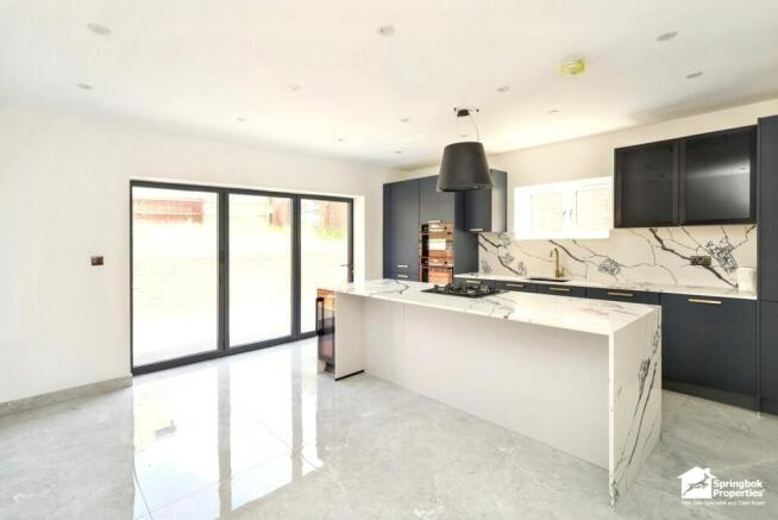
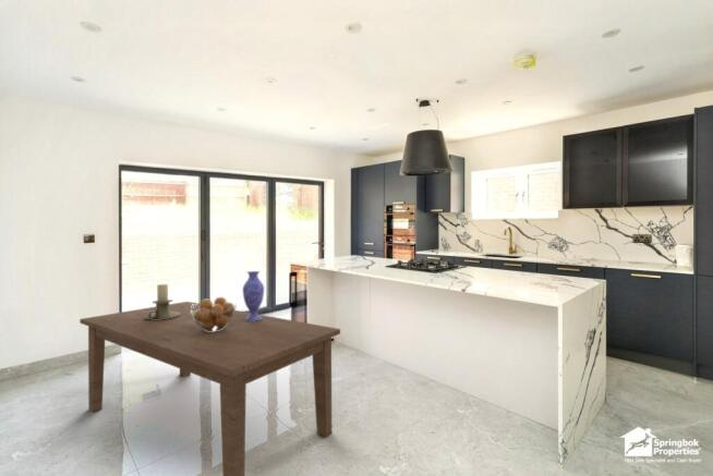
+ dining table [78,301,341,476]
+ candle holder [145,283,180,320]
+ fruit basket [191,296,238,332]
+ vase [242,270,265,321]
